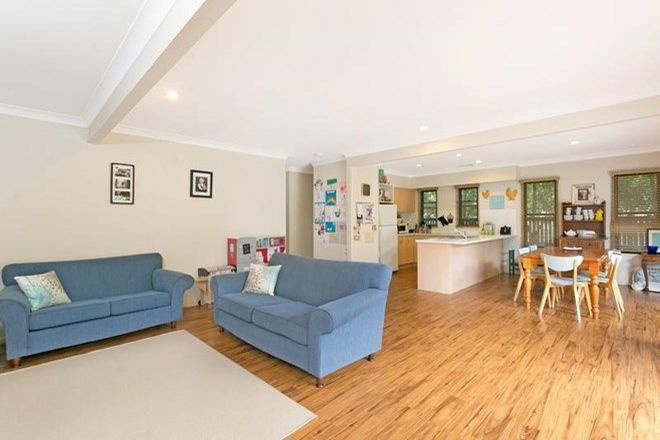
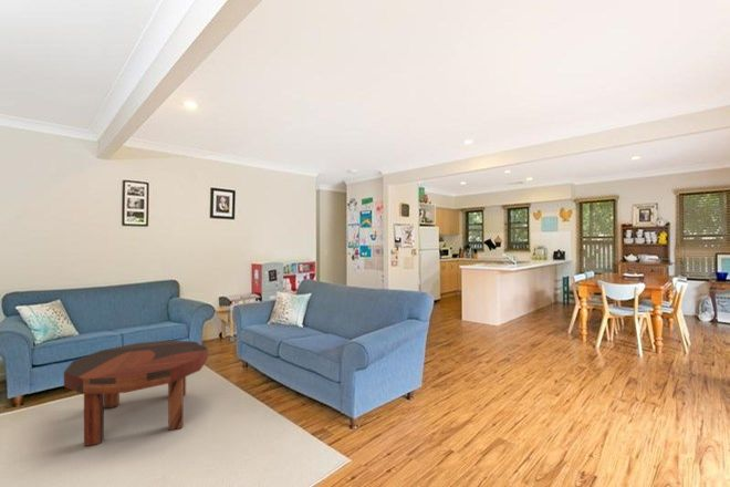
+ coffee table [63,339,209,447]
